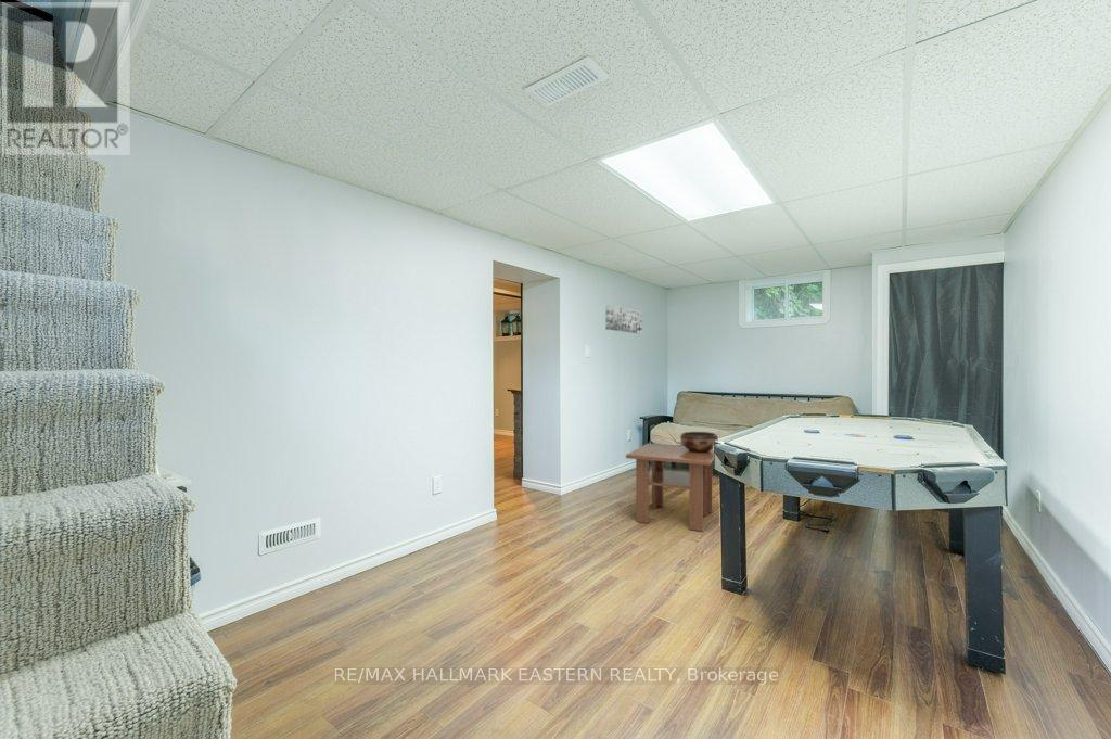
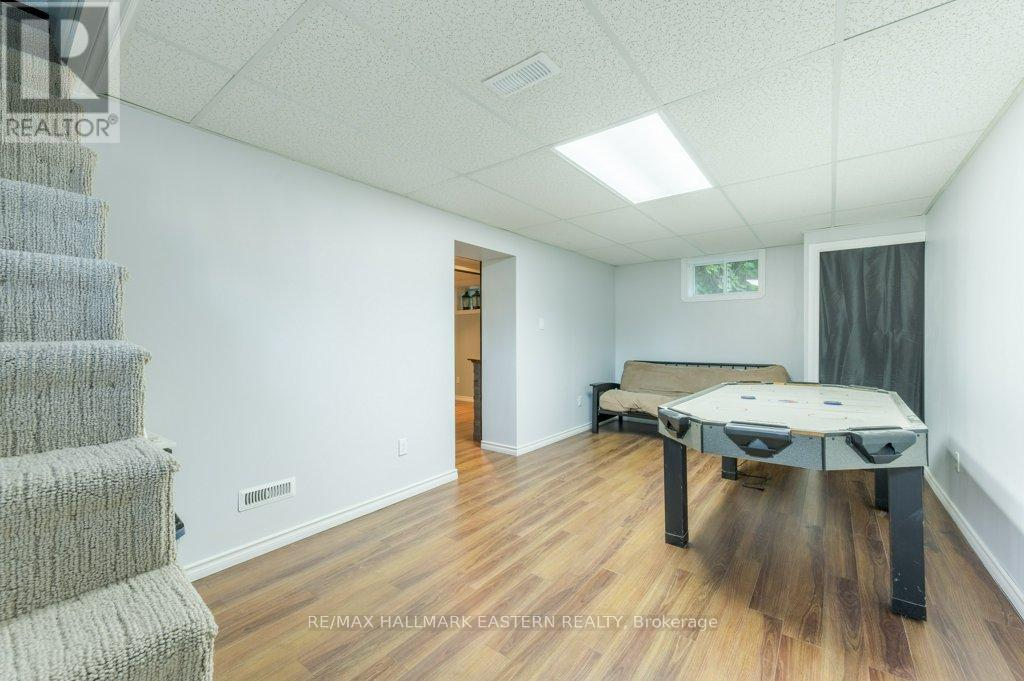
- decorative bowl [679,431,719,453]
- wall art [604,304,643,335]
- coffee table [625,443,715,533]
